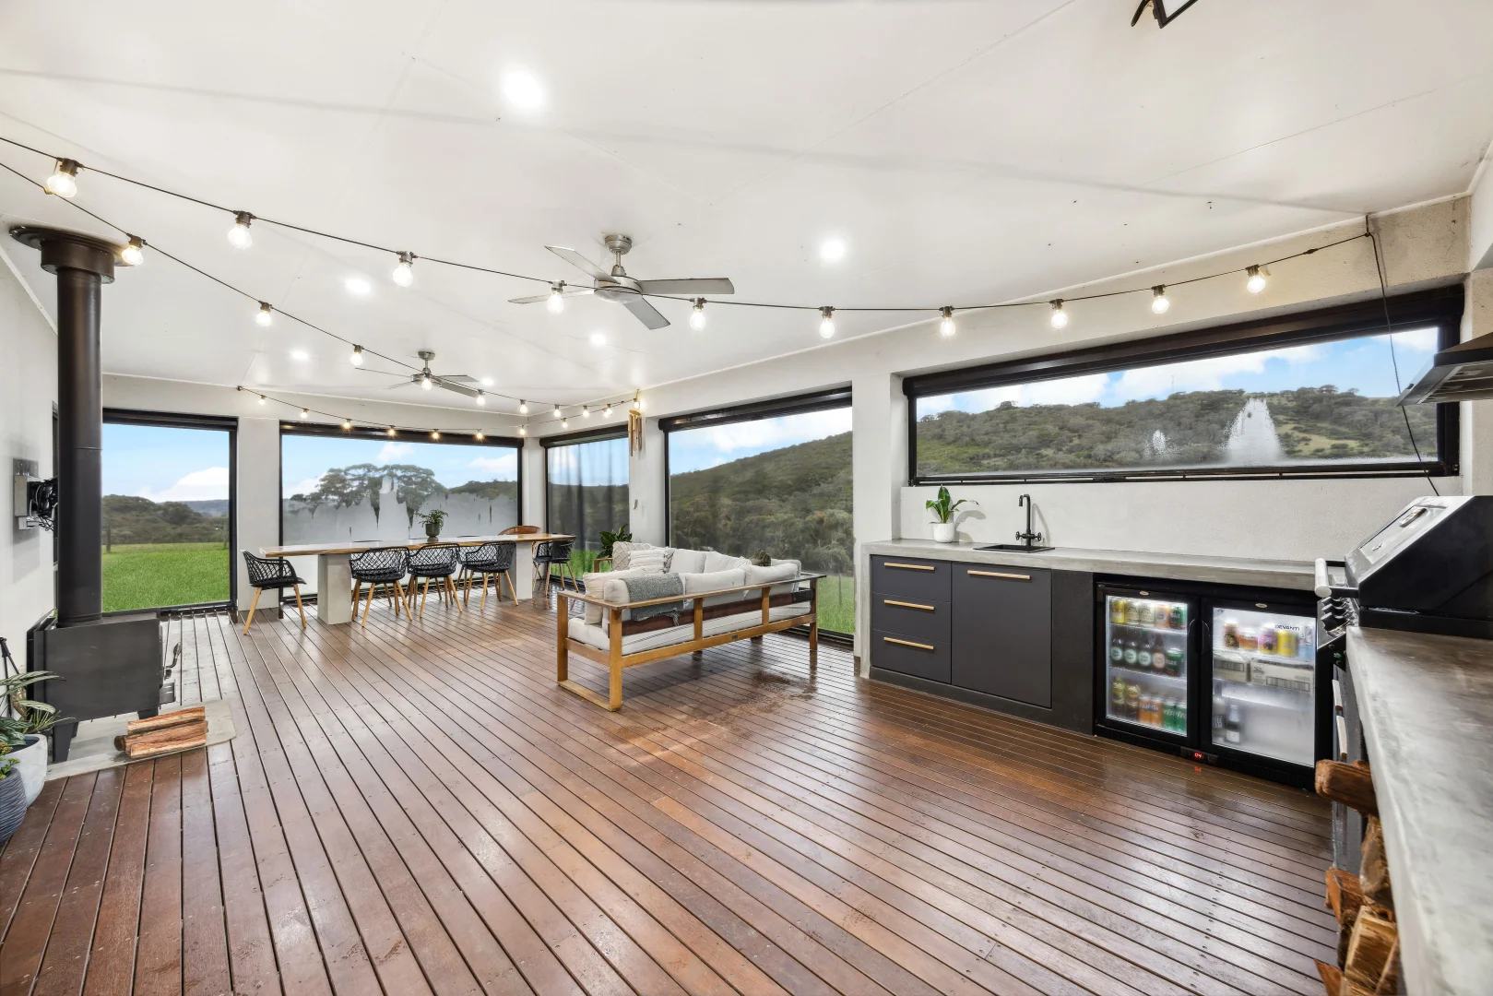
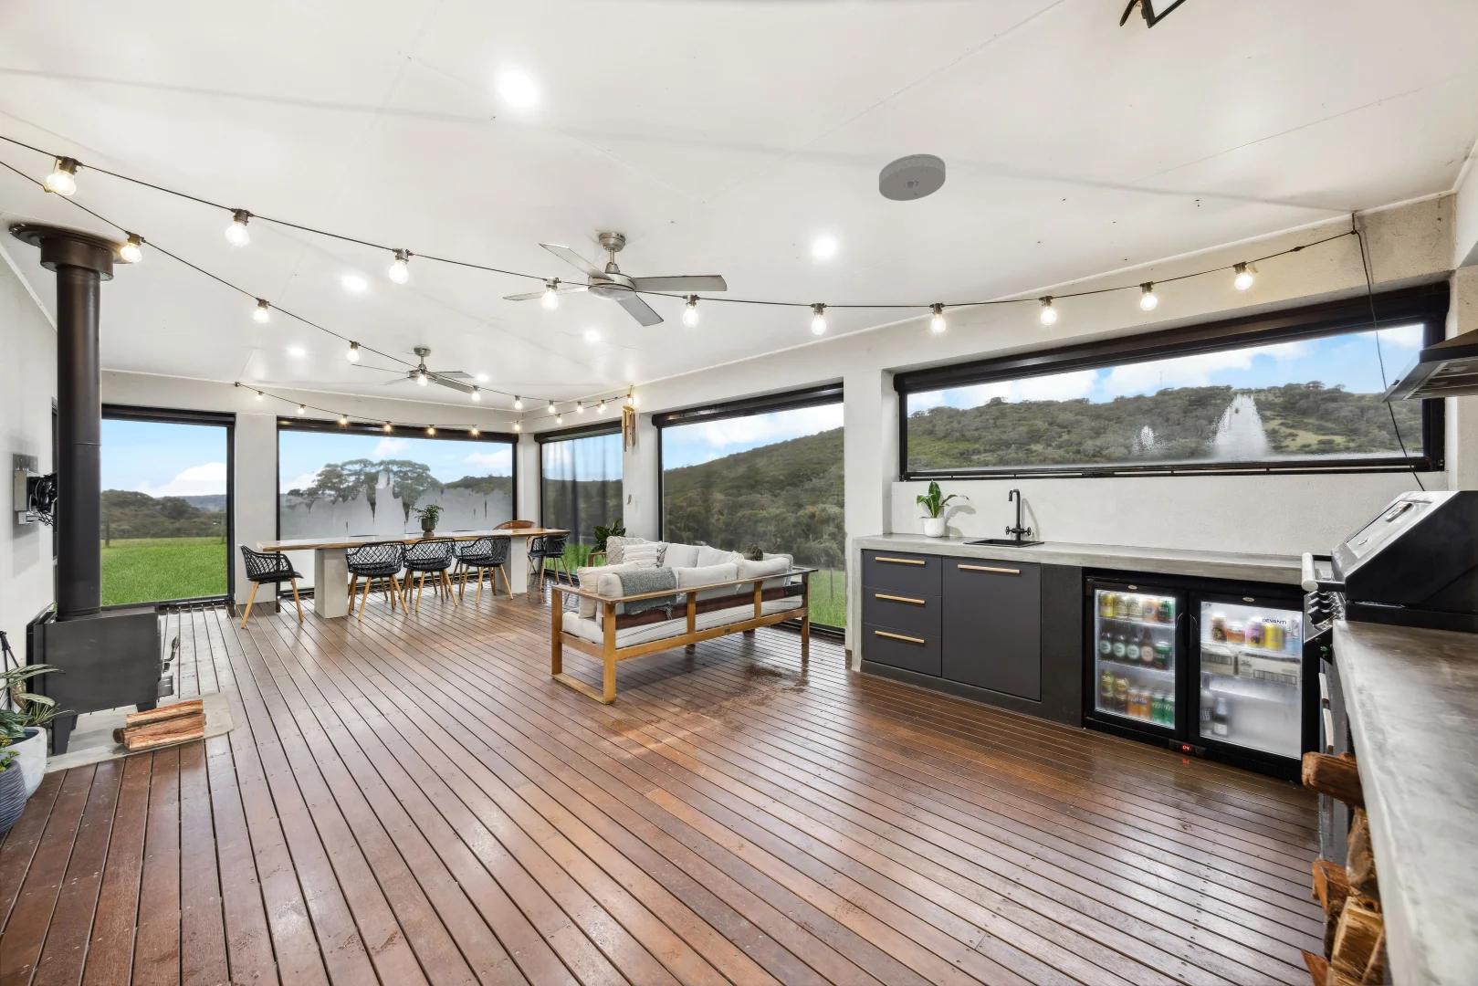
+ smoke detector [878,153,946,201]
